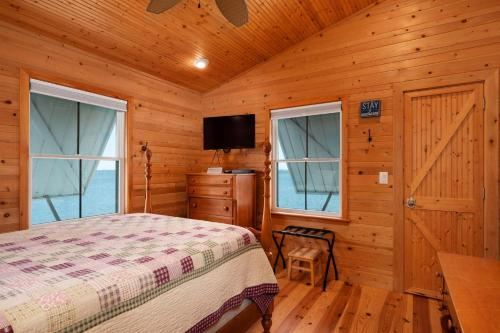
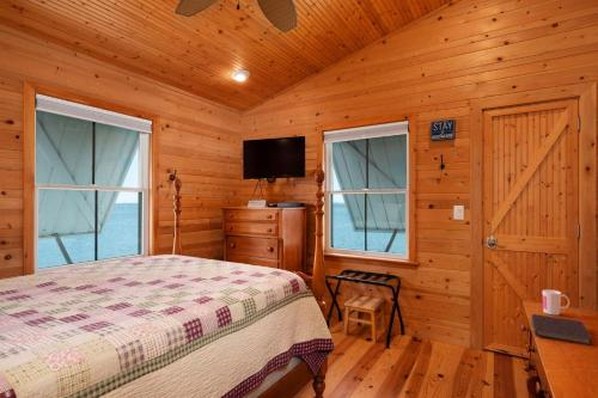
+ notebook [531,313,593,347]
+ mug [542,288,570,317]
